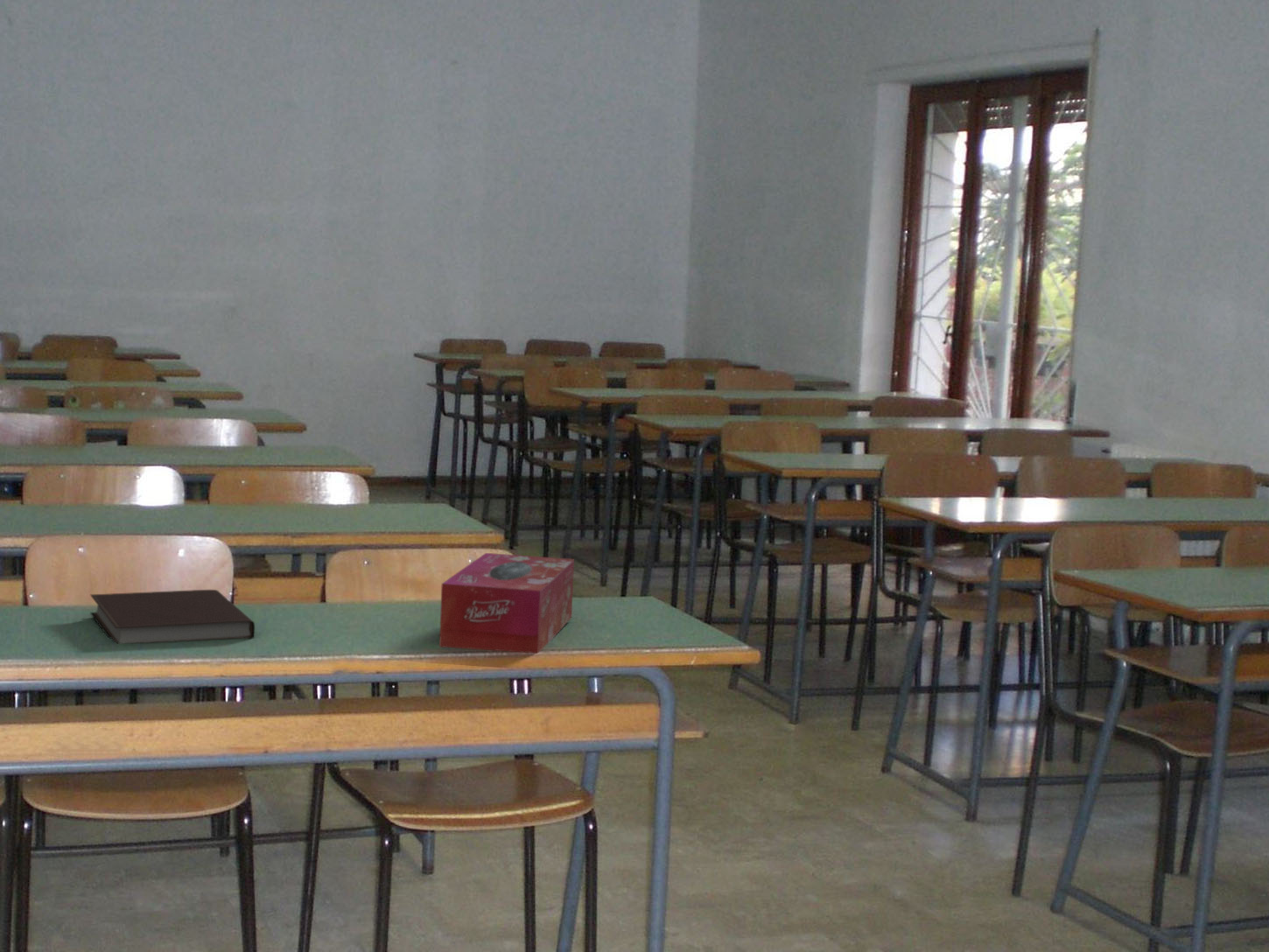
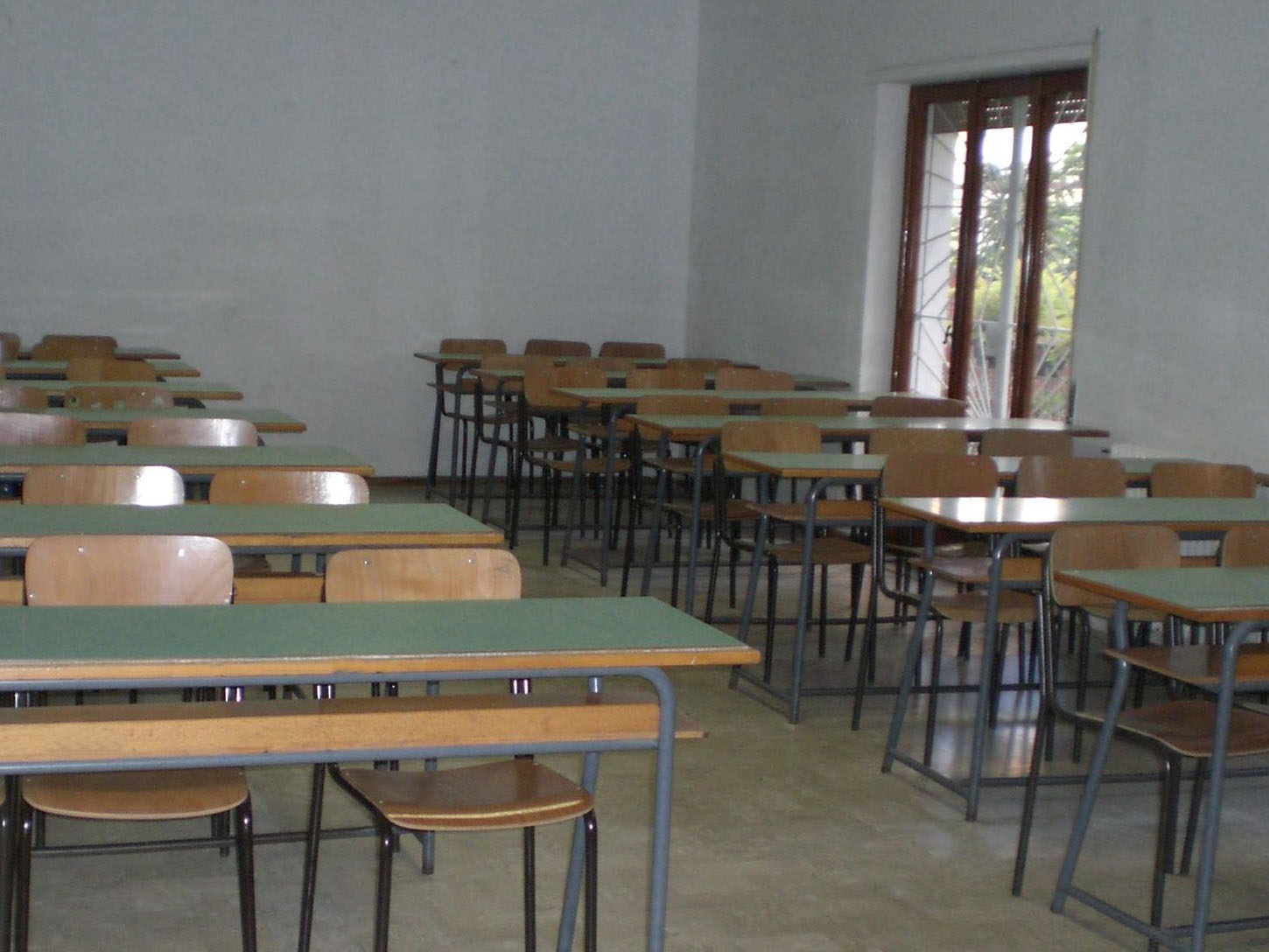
- notebook [89,589,256,644]
- tissue box [438,552,575,654]
